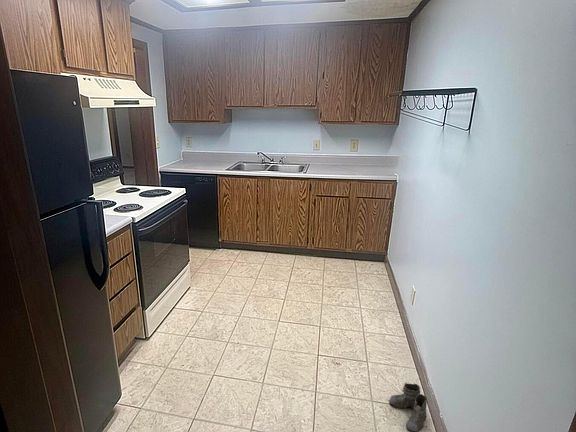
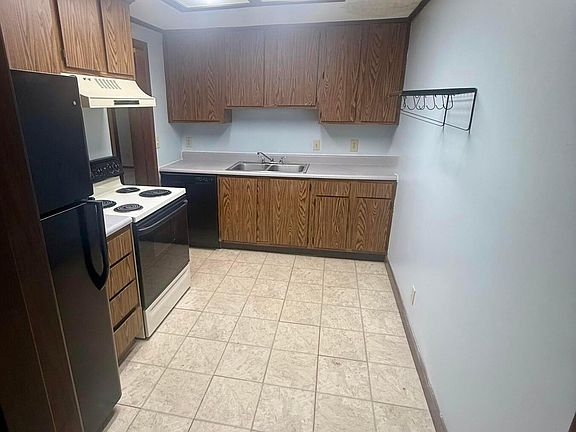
- boots [388,382,432,432]
